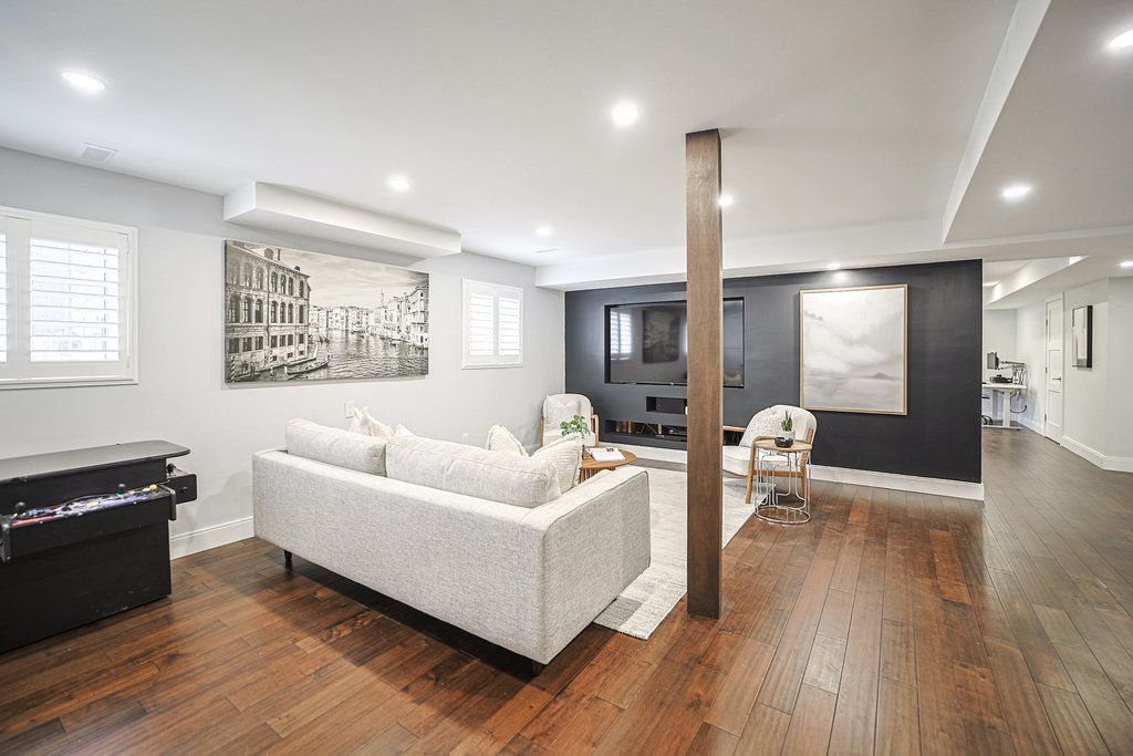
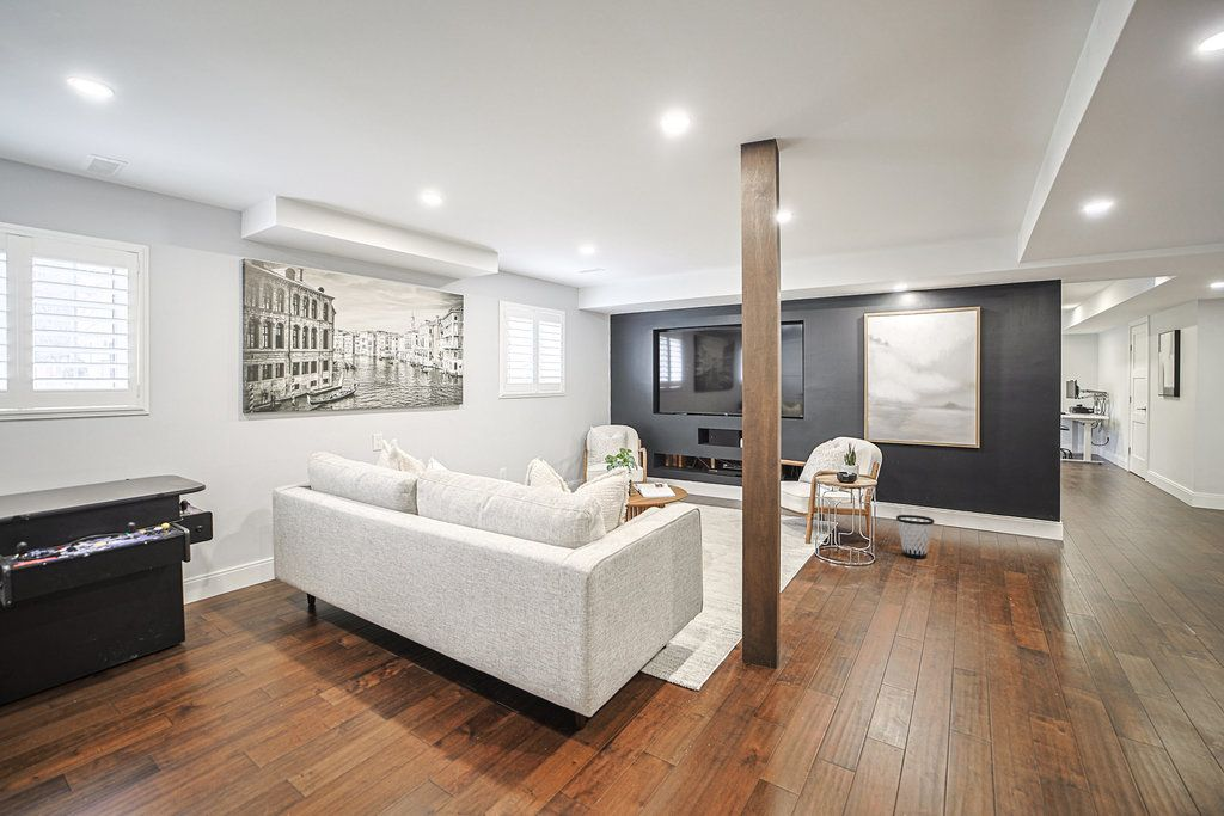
+ wastebasket [895,514,935,559]
